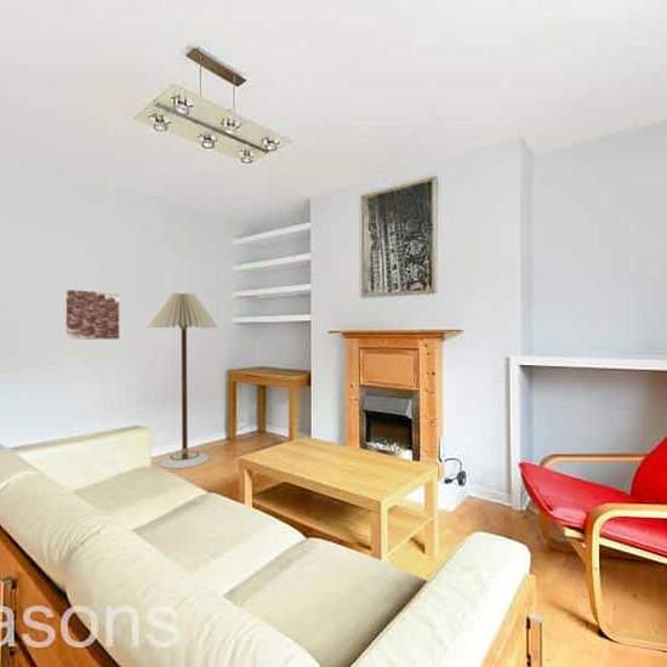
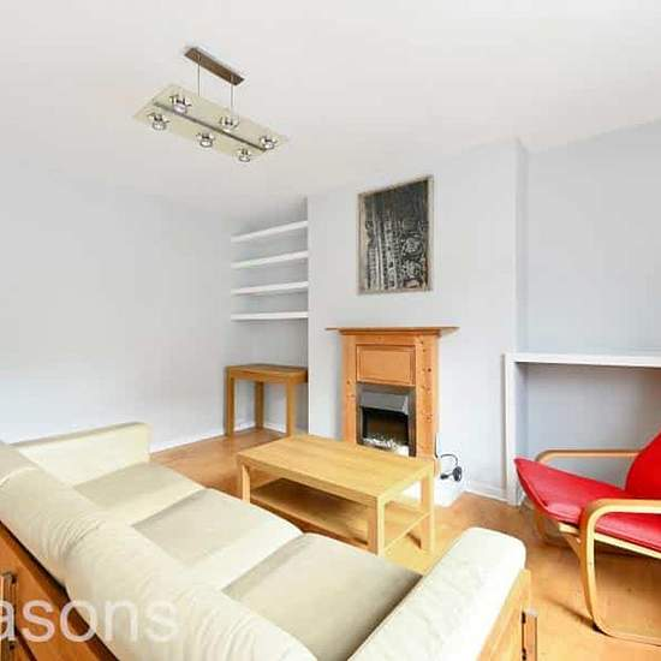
- floor lamp [147,292,220,469]
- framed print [63,287,121,341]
